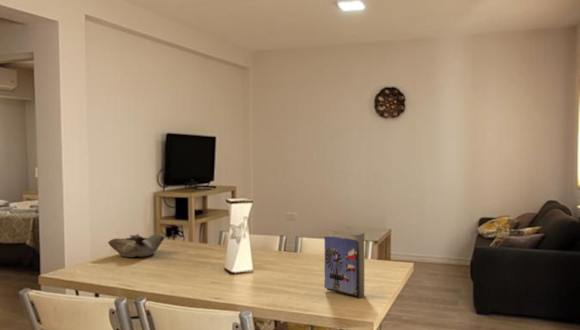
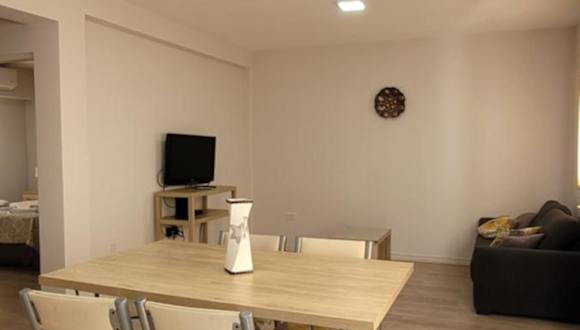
- greeting card [323,230,365,299]
- bowl [107,233,166,258]
